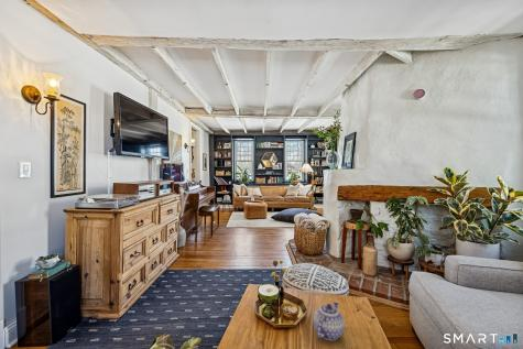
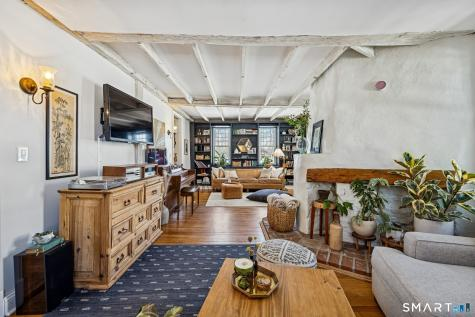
- teapot [313,301,346,341]
